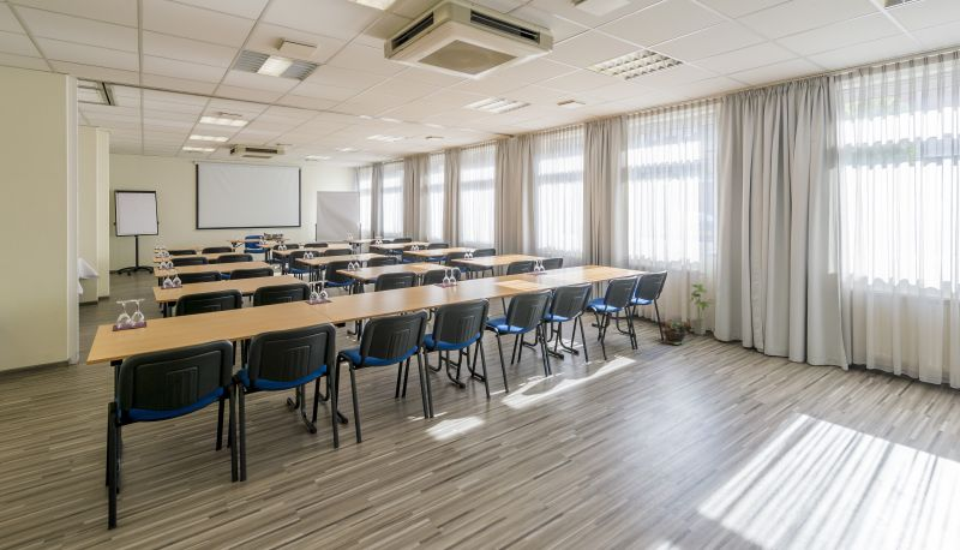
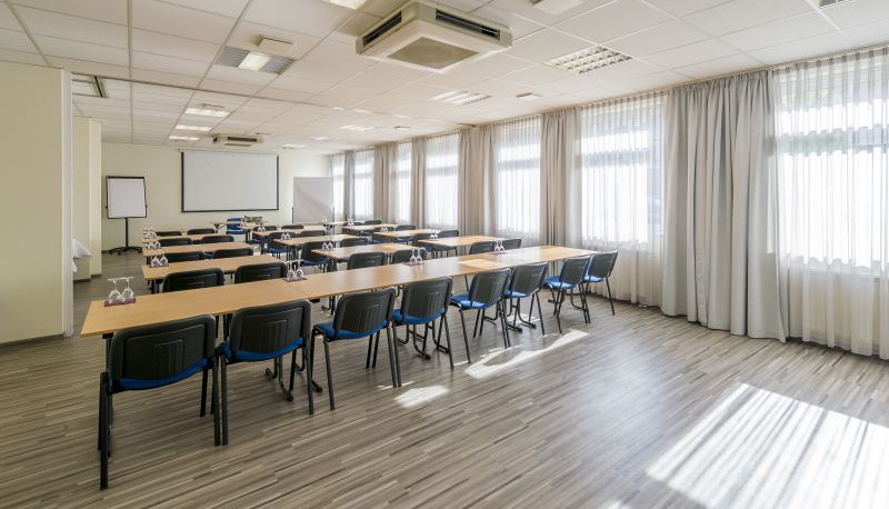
- potted plant [660,317,690,346]
- house plant [689,283,716,336]
